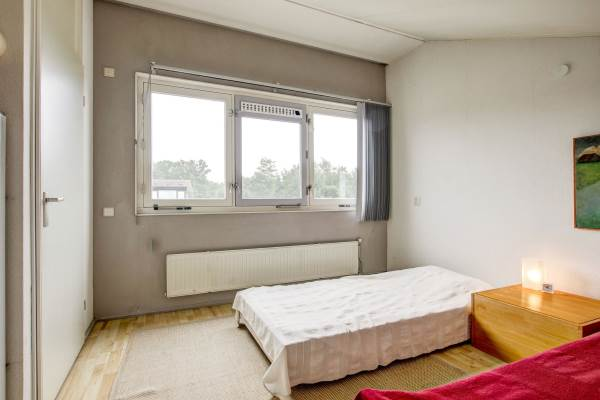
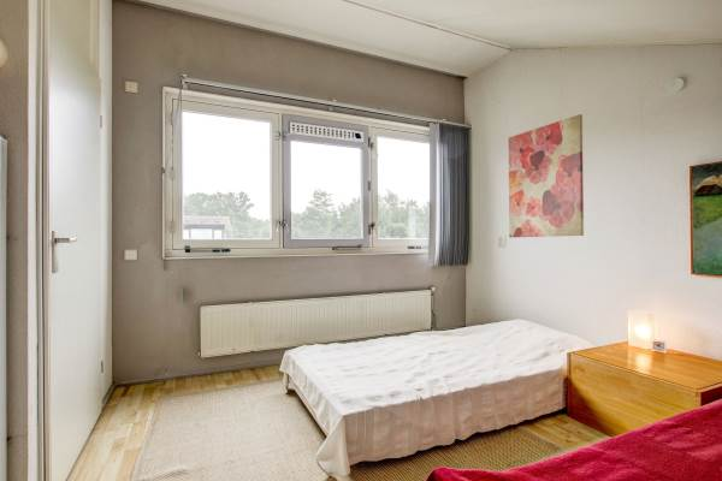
+ wall art [508,113,585,238]
